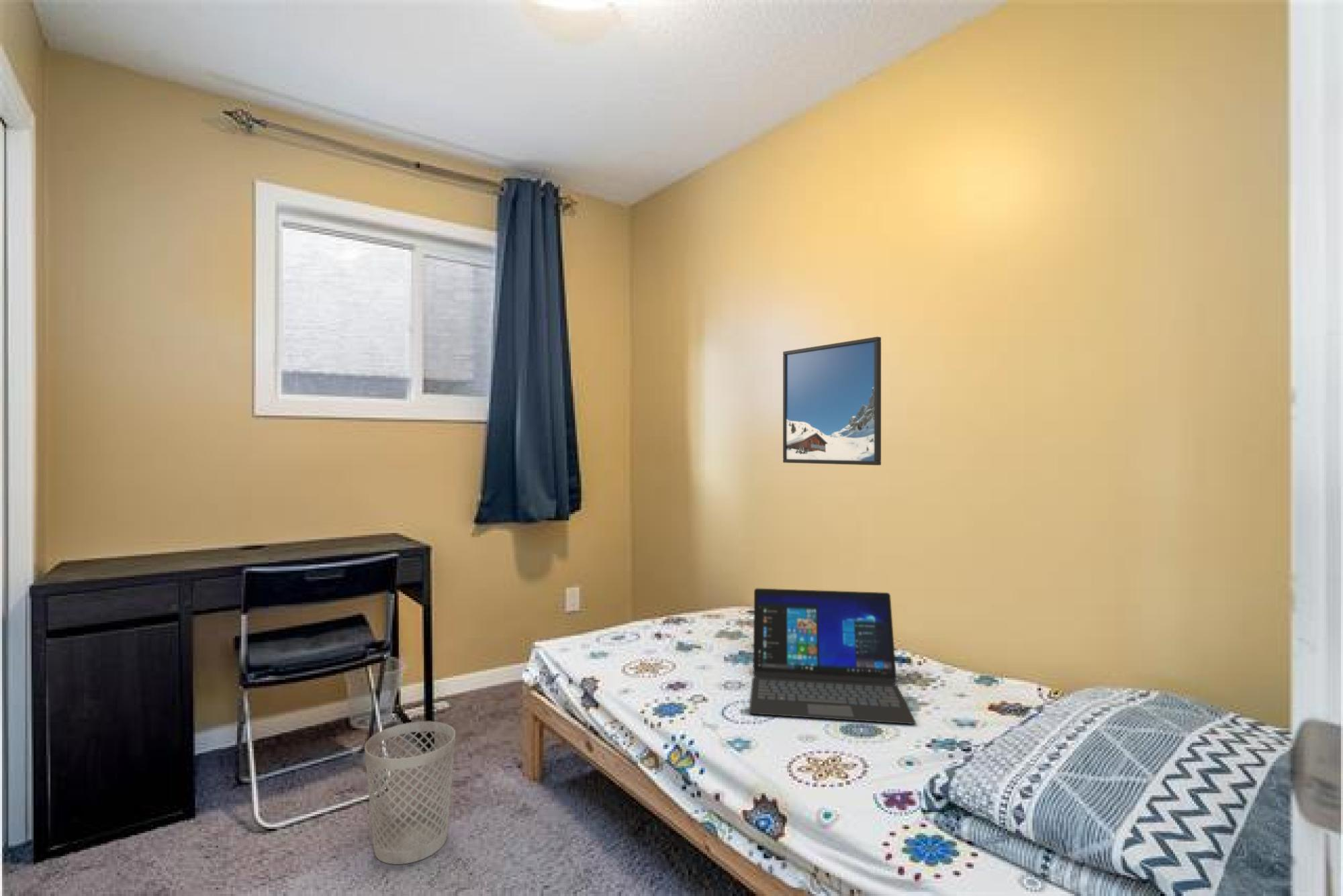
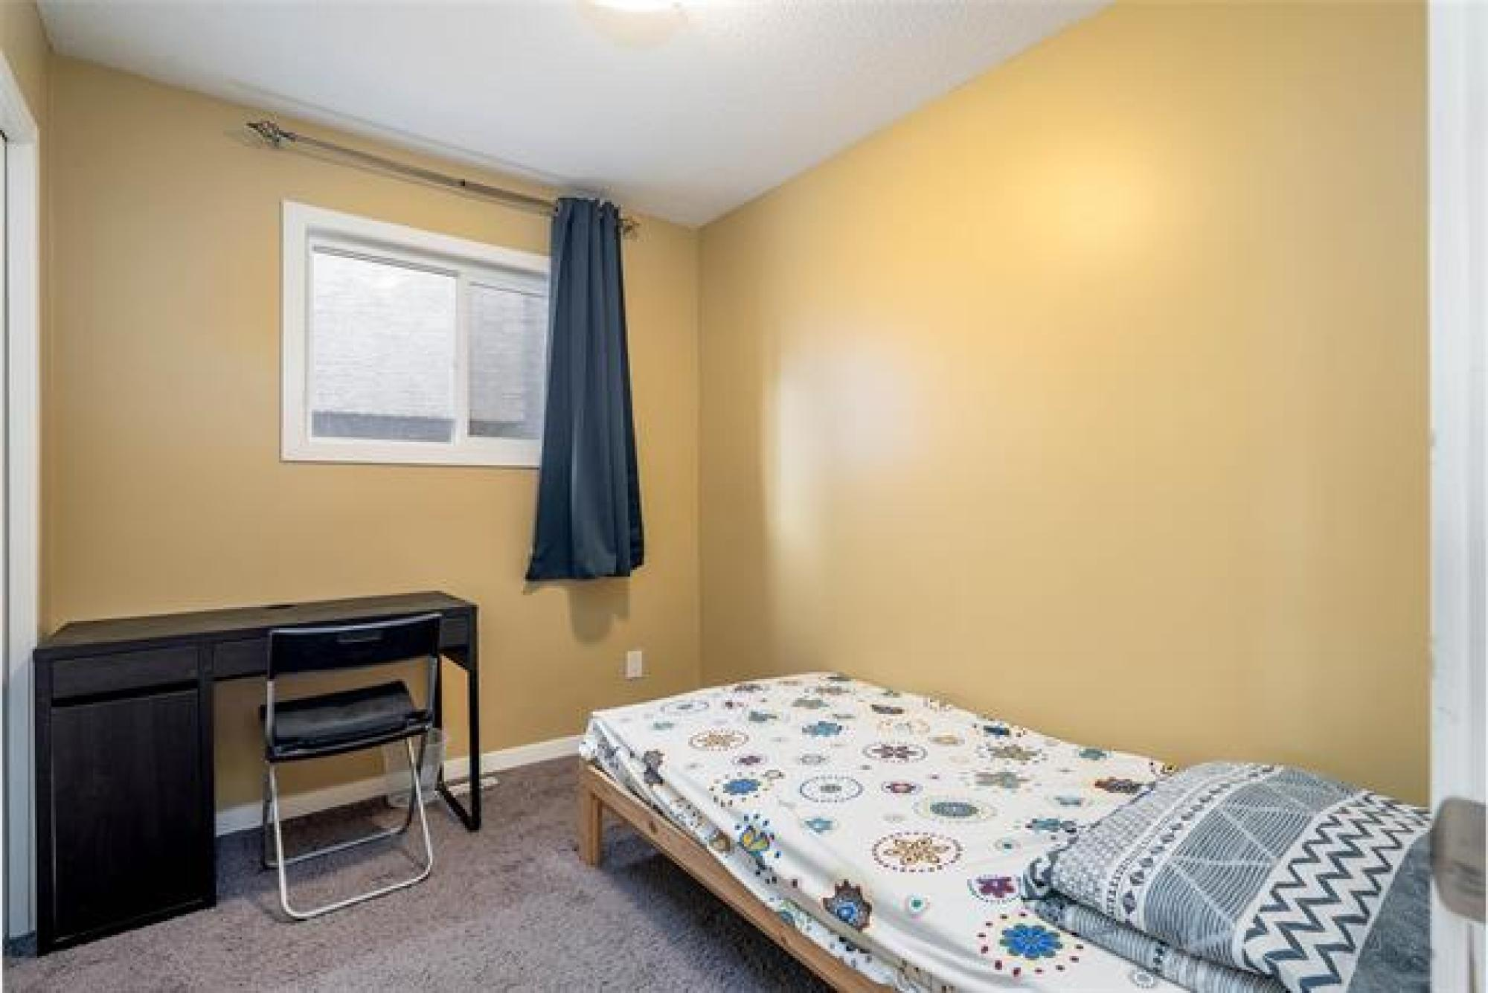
- laptop [749,588,917,725]
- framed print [782,336,882,466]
- wastebasket [364,721,456,865]
